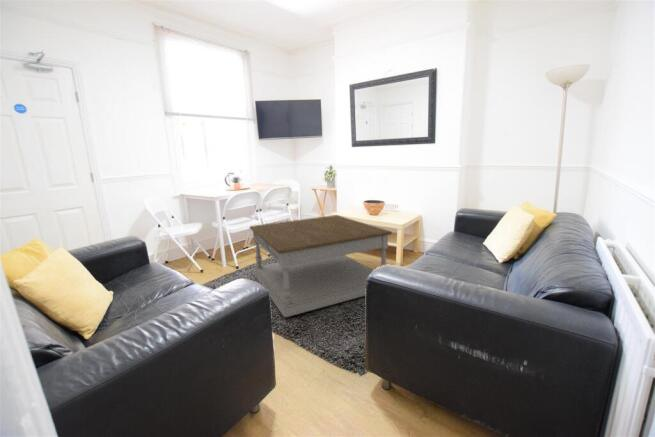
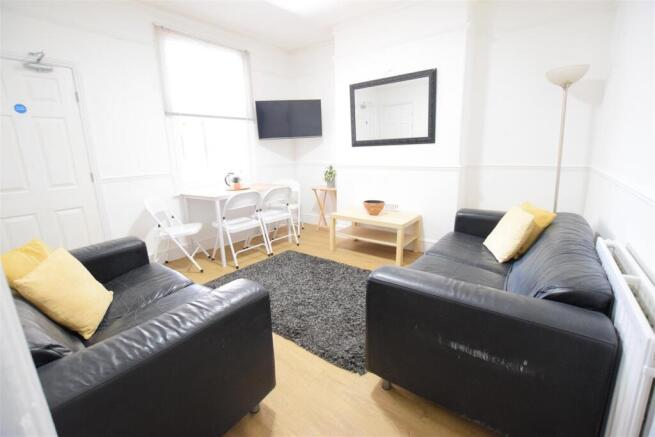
- coffee table [248,214,393,318]
